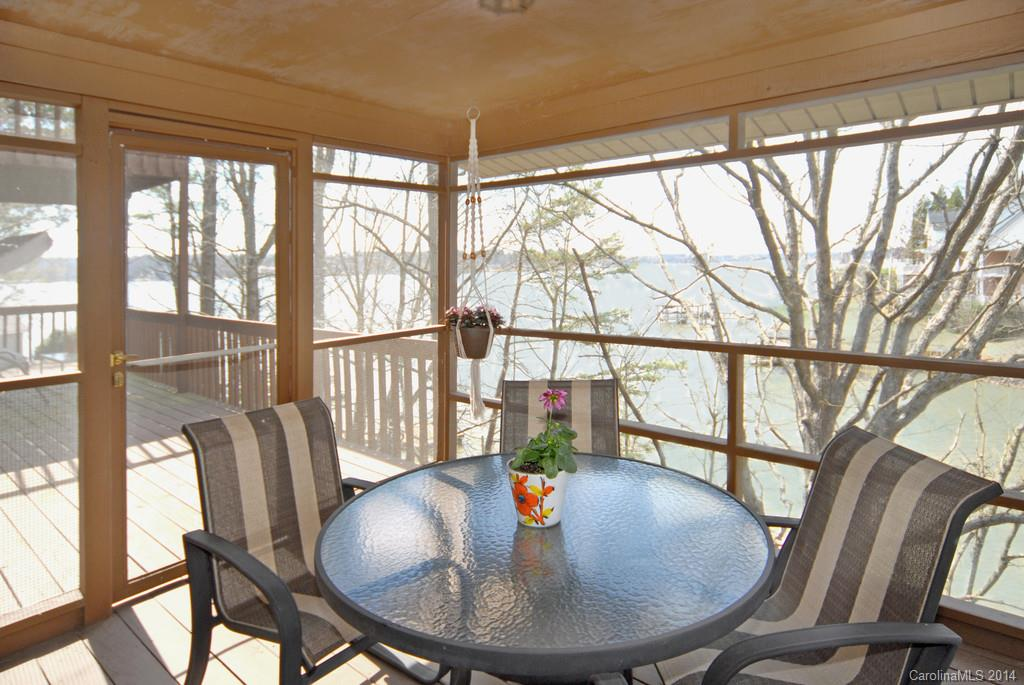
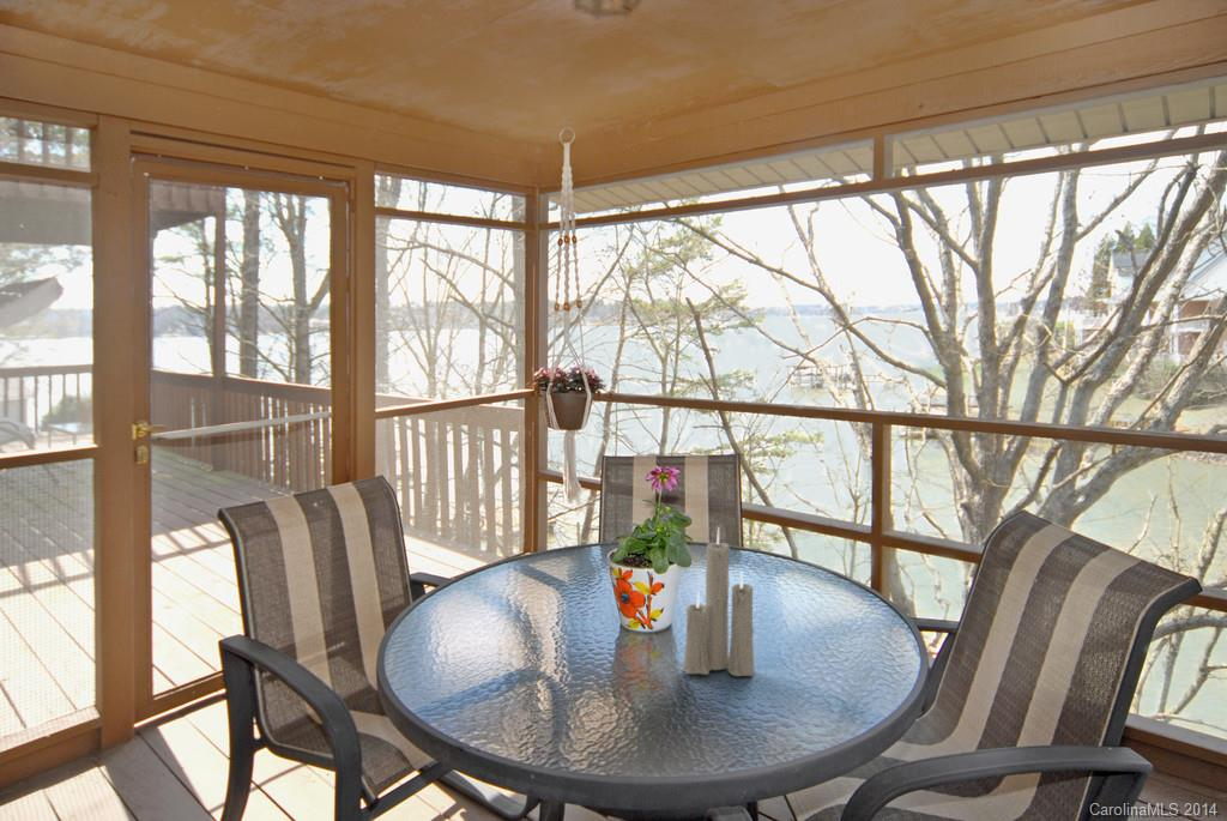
+ candle [681,526,755,677]
